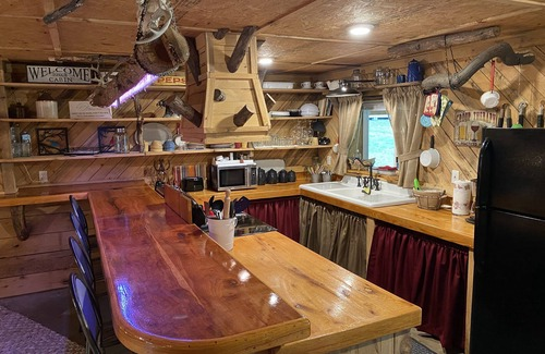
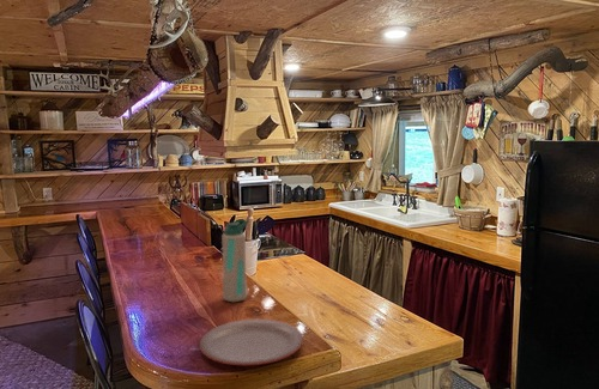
+ plate [199,317,304,366]
+ water bottle [220,218,250,303]
